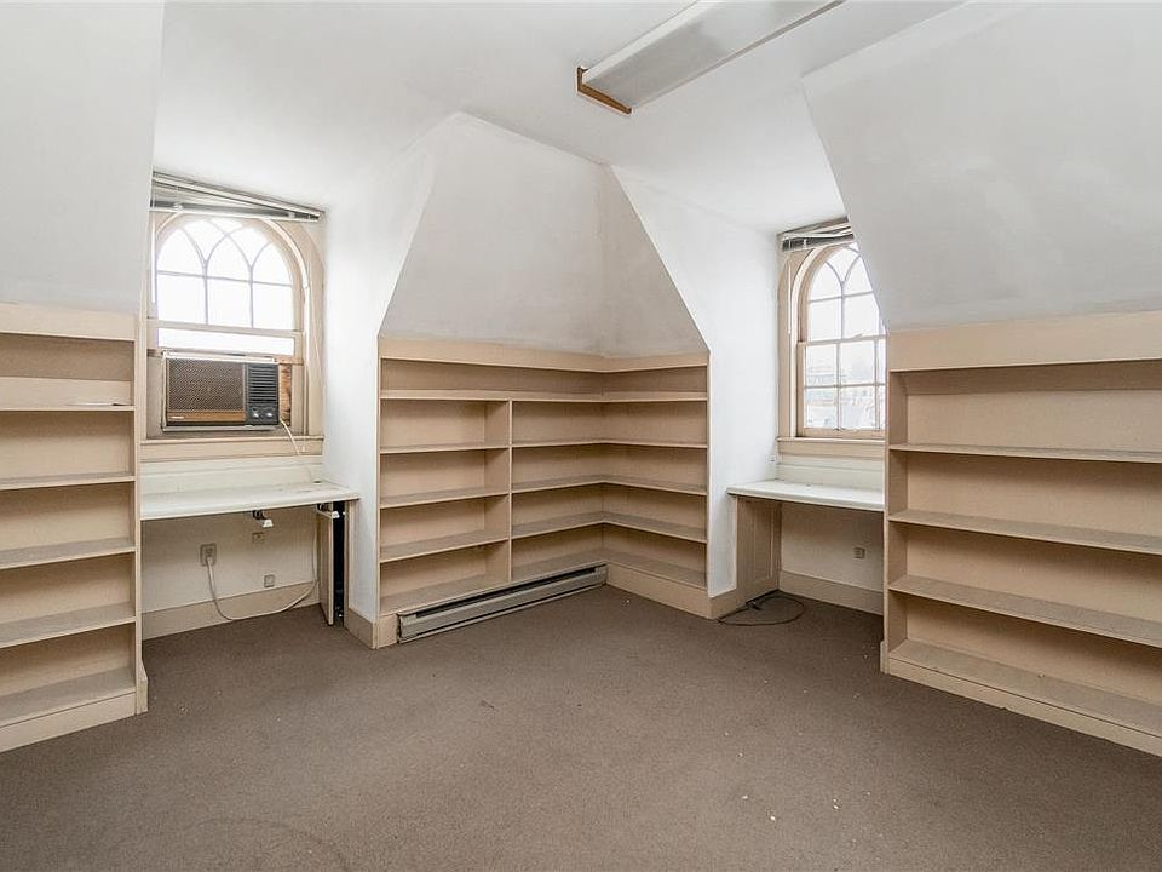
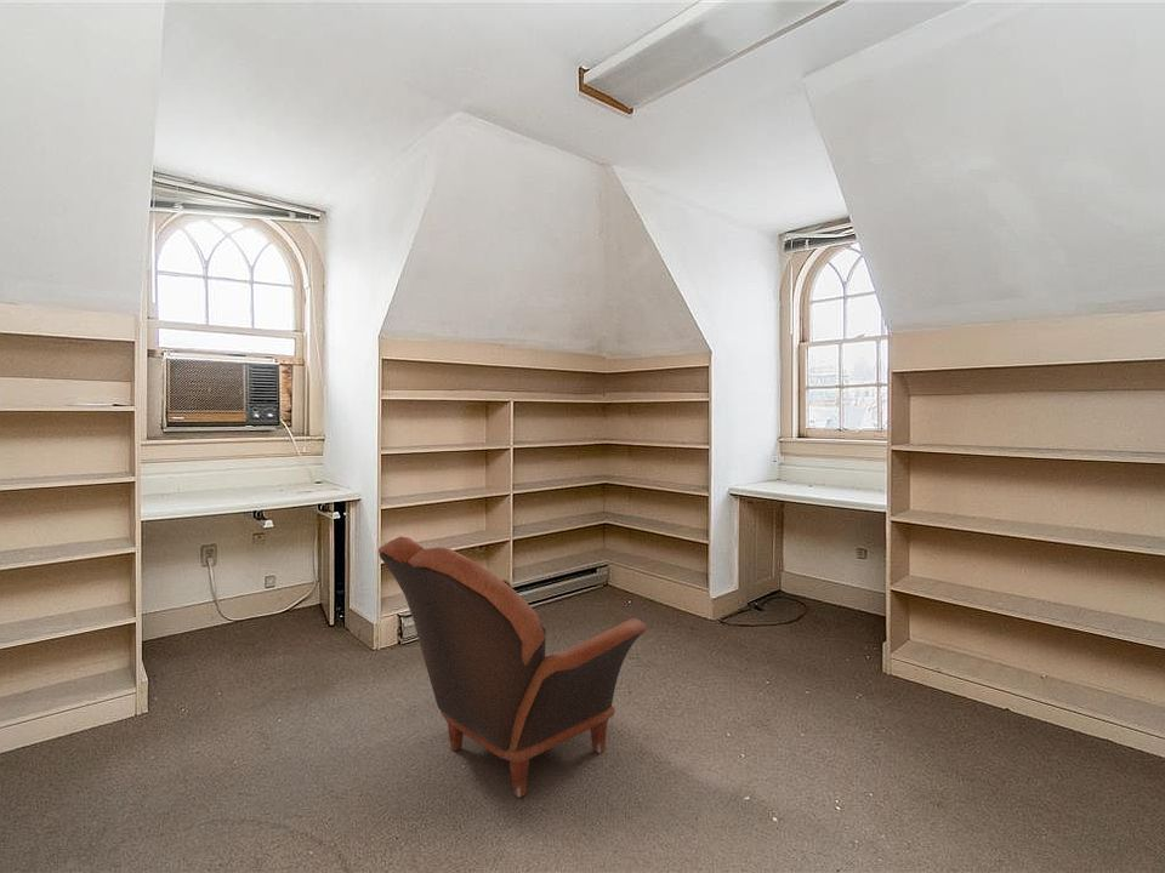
+ armchair [377,535,648,799]
